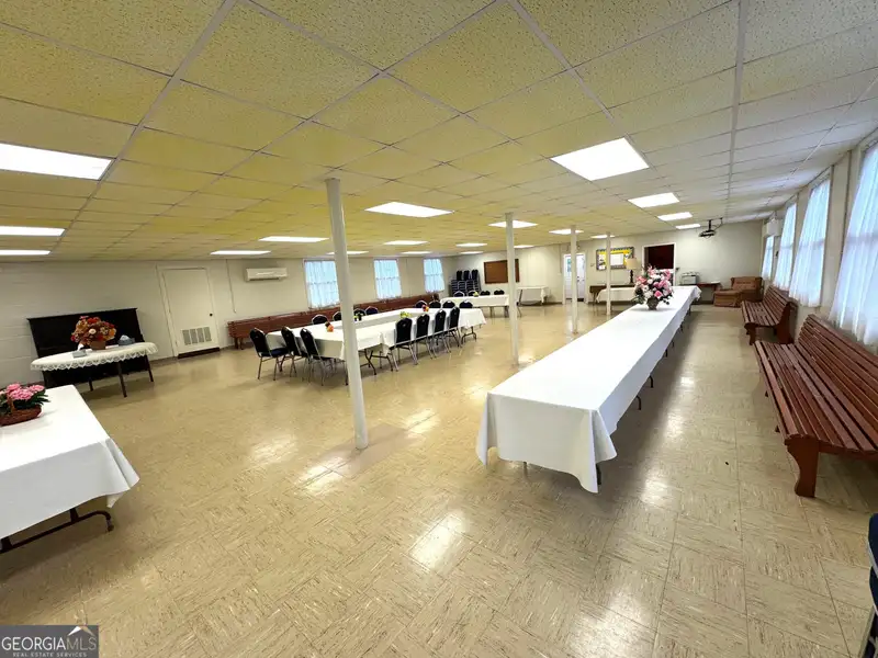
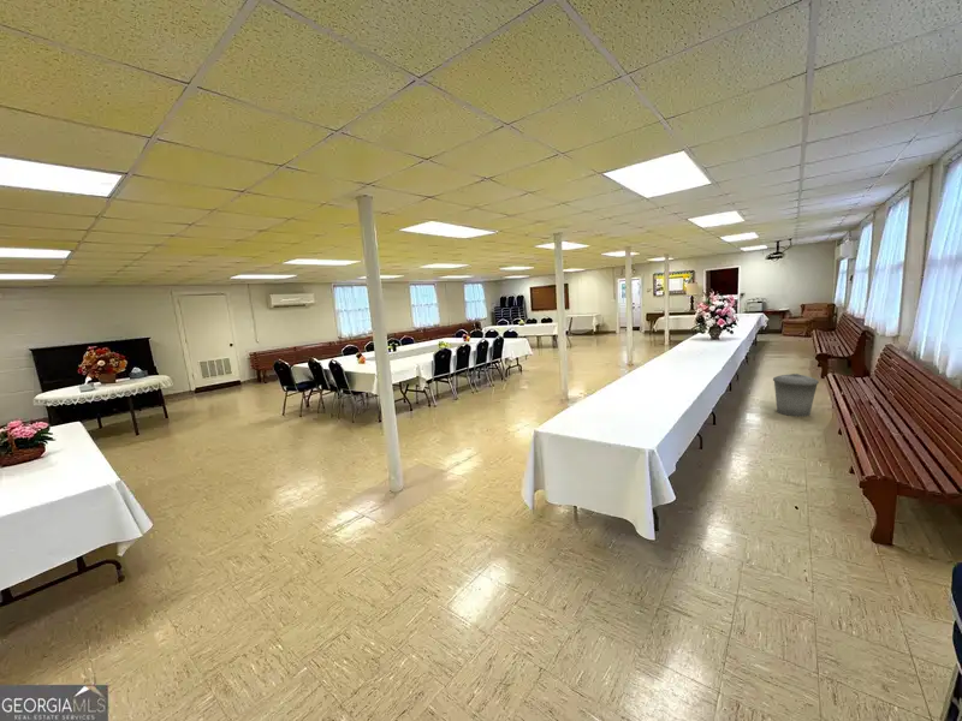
+ trash can [772,373,820,417]
